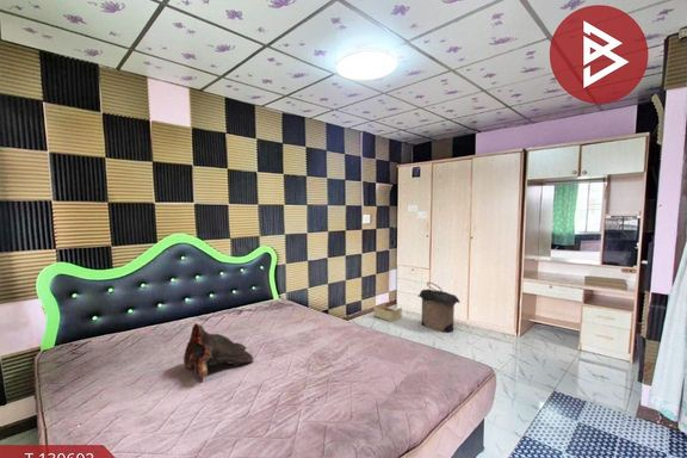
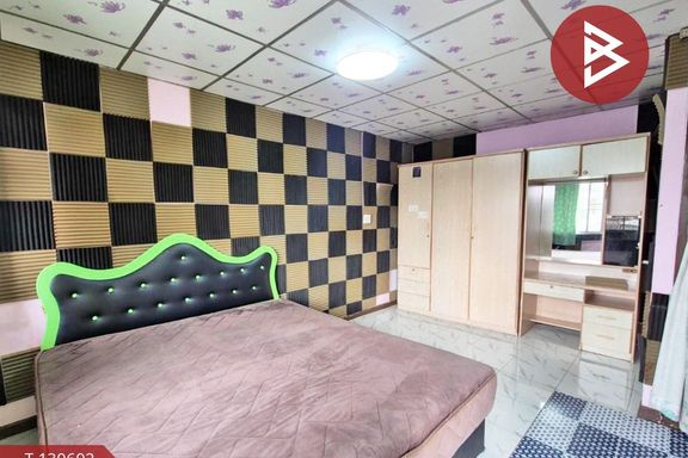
- laundry hamper [417,281,462,334]
- teddy bear [182,322,254,379]
- storage bin [372,302,403,323]
